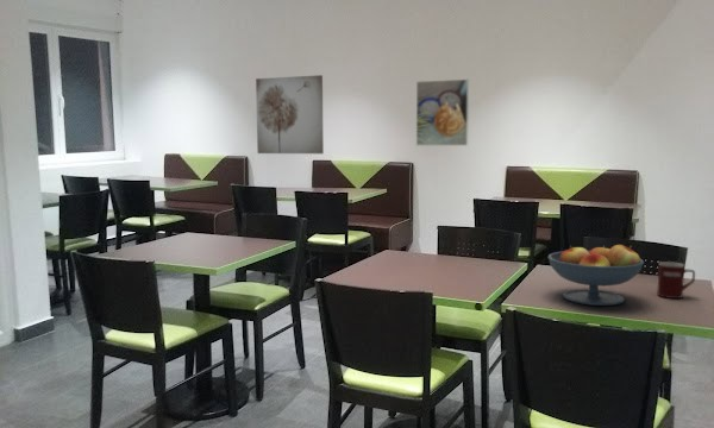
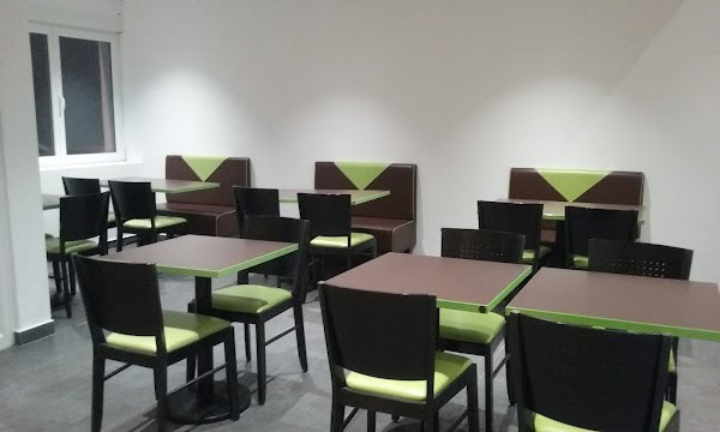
- wall art [255,74,325,155]
- fruit bowl [546,244,645,307]
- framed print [415,78,470,146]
- mug [656,260,696,300]
